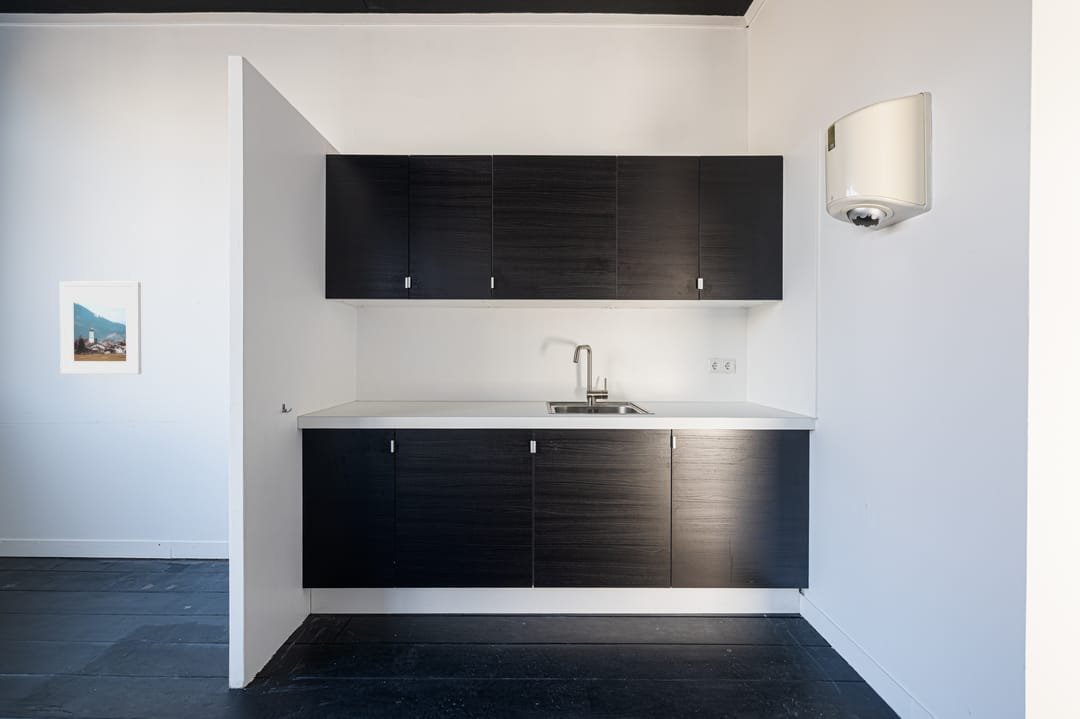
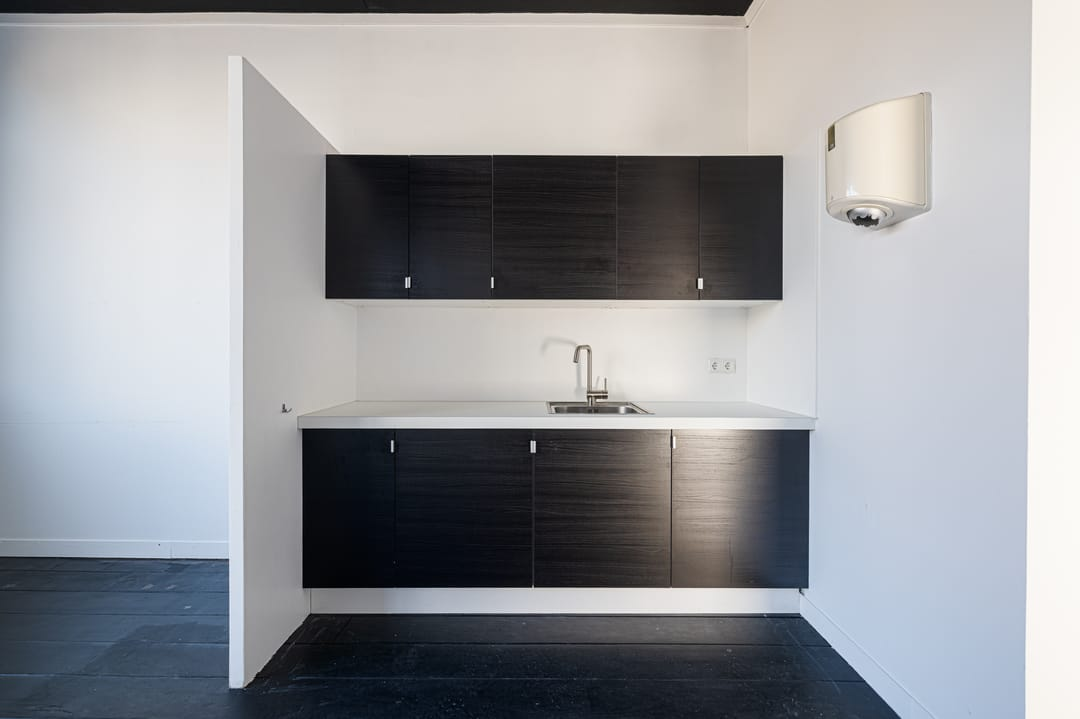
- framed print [59,280,142,375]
